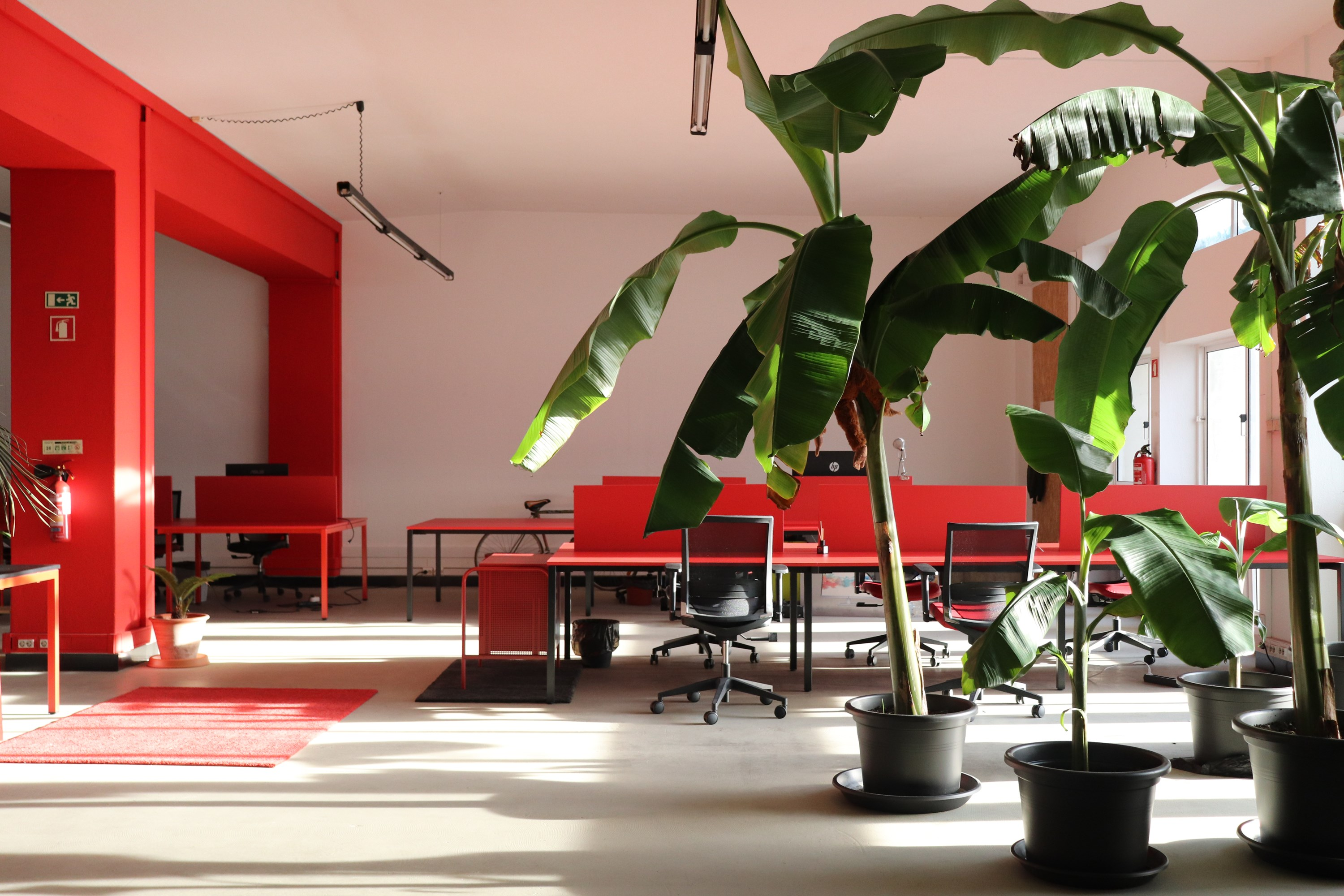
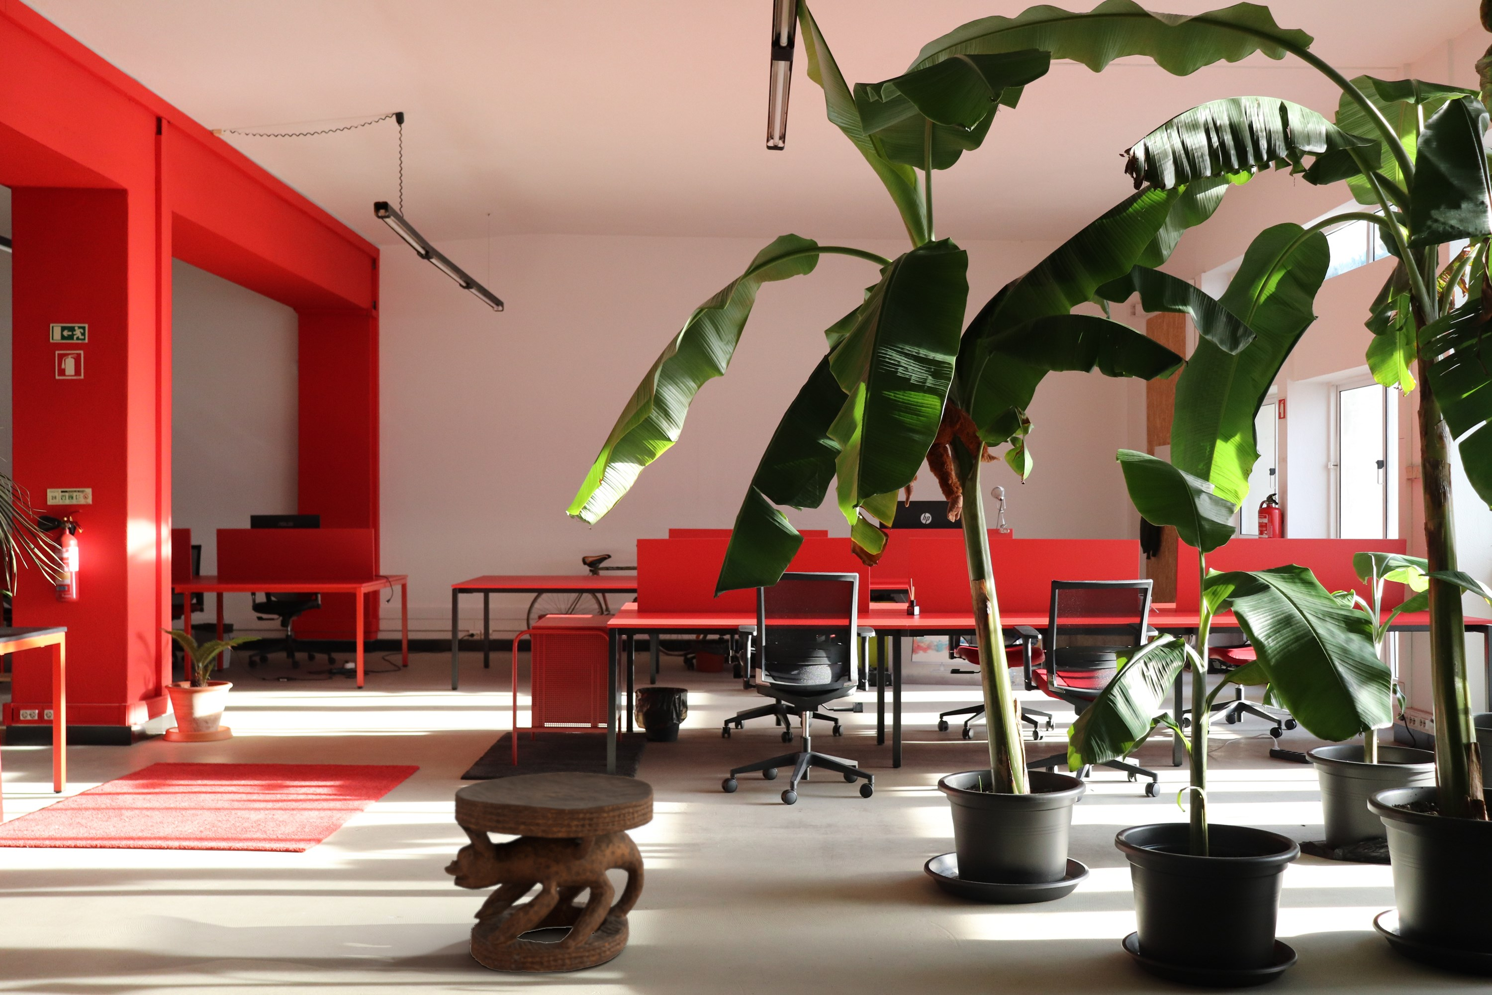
+ side table [444,772,655,973]
